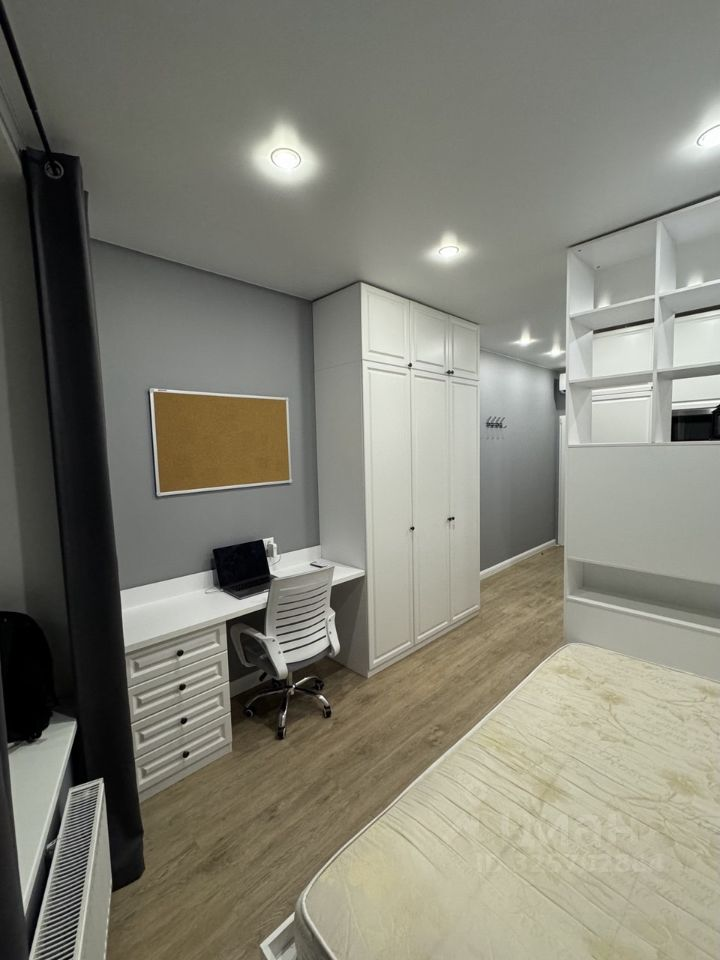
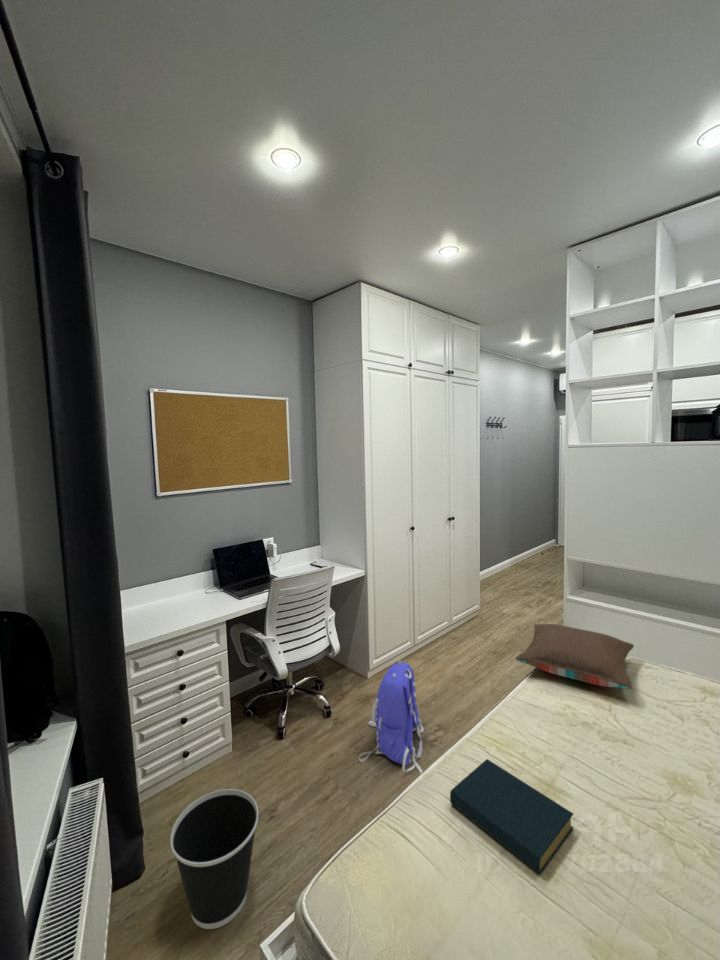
+ hardback book [449,758,574,875]
+ backpack [358,659,425,774]
+ wastebasket [170,788,259,930]
+ pillow [514,623,635,690]
